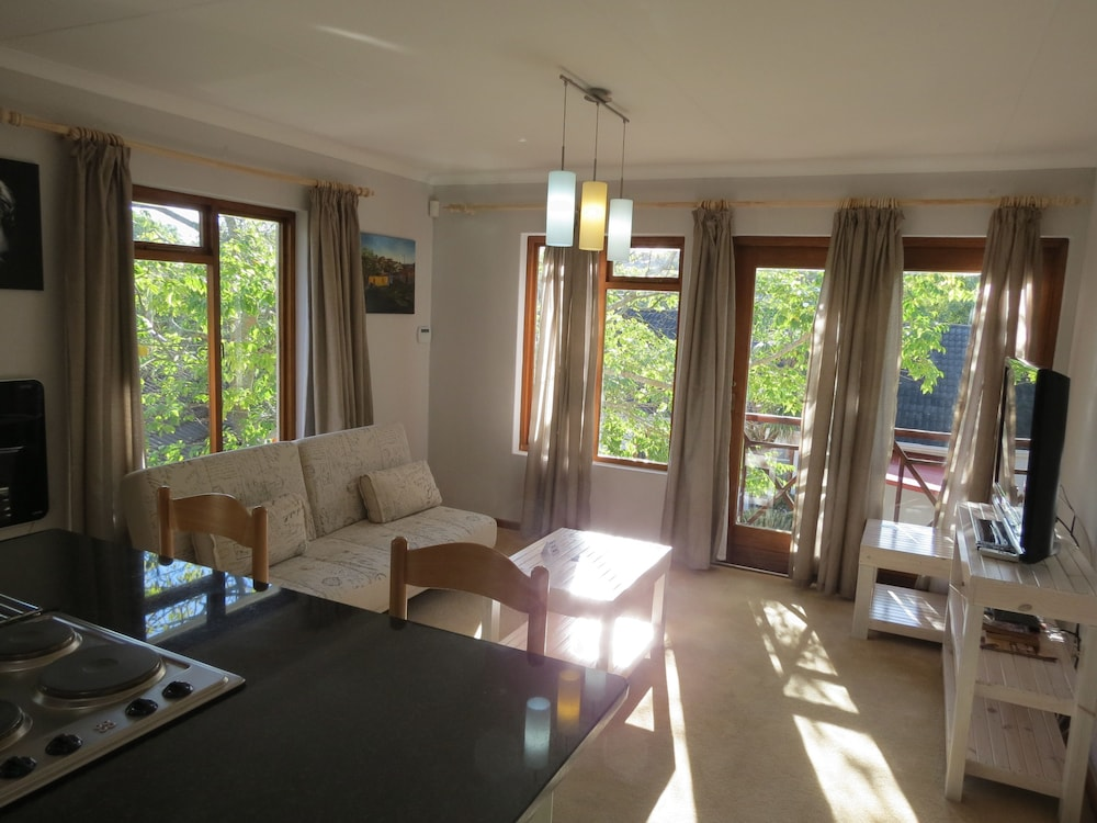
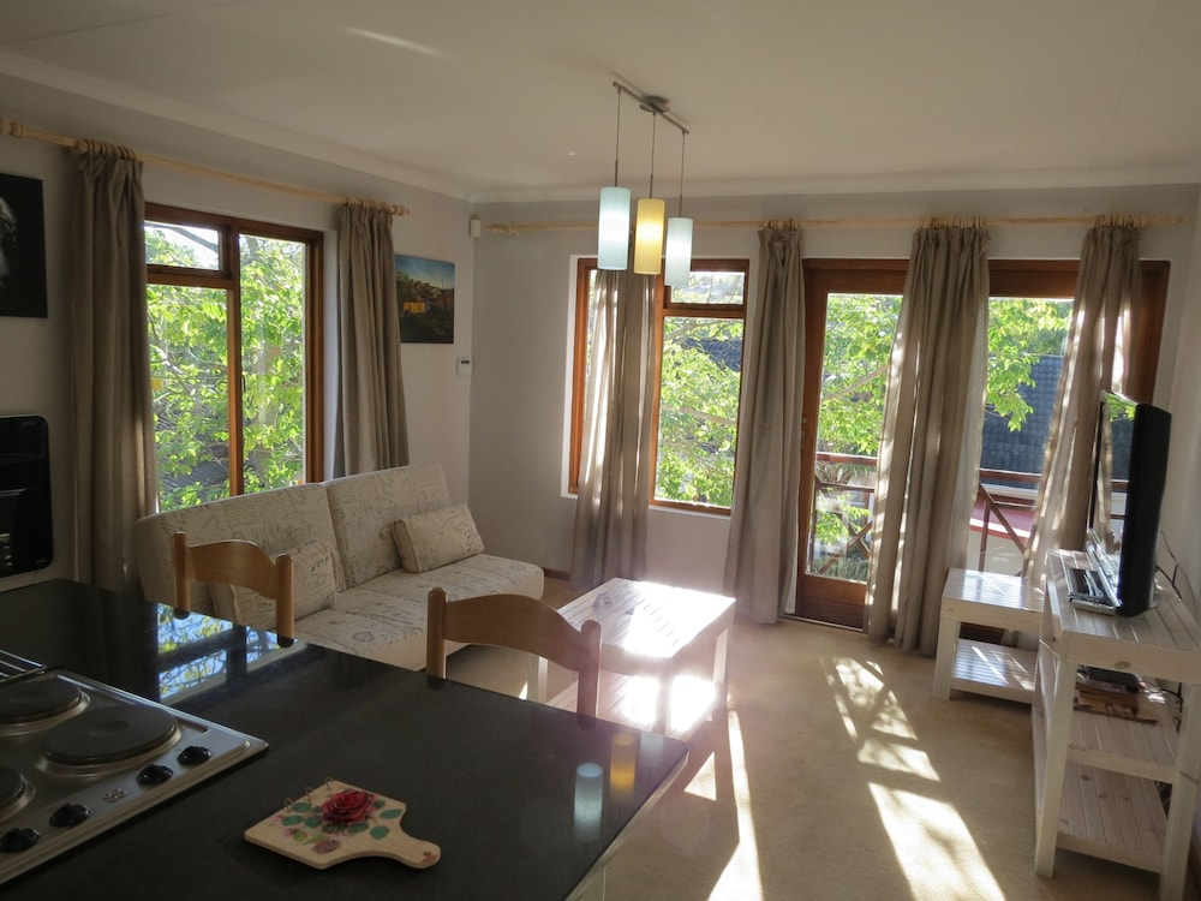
+ cutting board [244,776,441,870]
